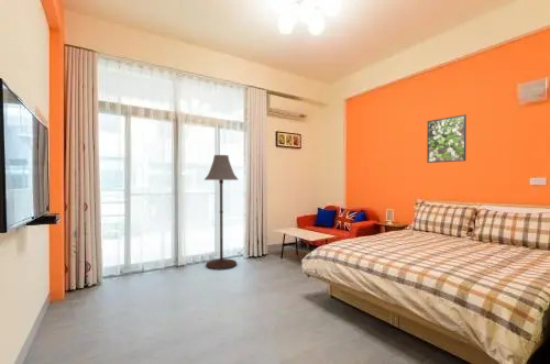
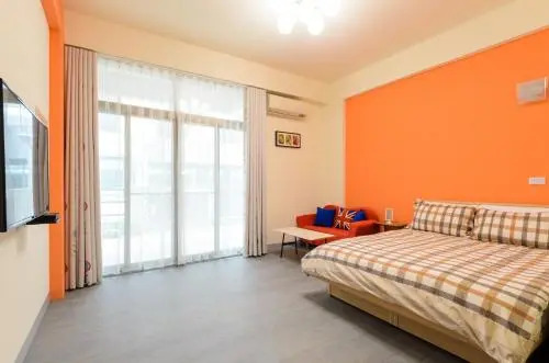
- floor lamp [204,154,240,272]
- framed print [426,113,468,164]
